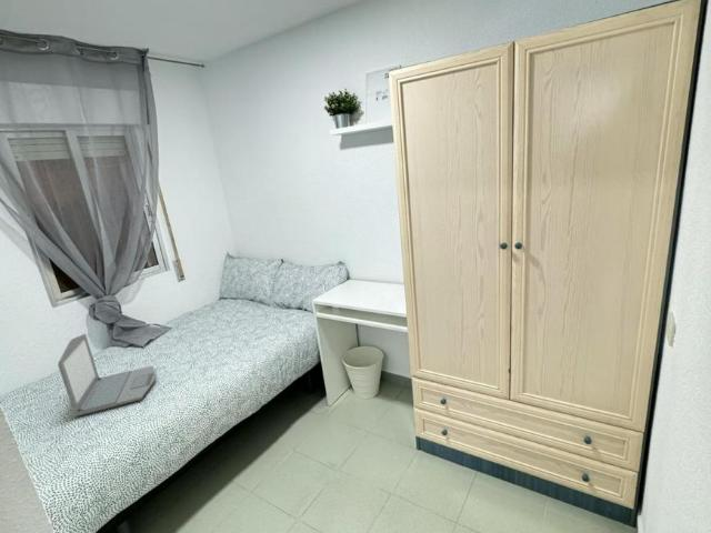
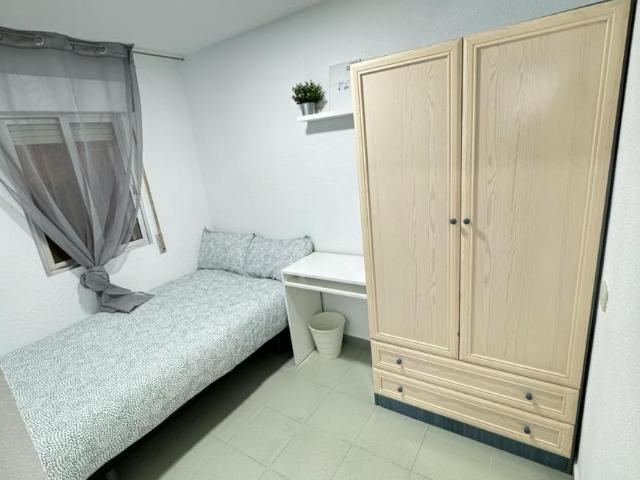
- laptop [57,333,157,418]
